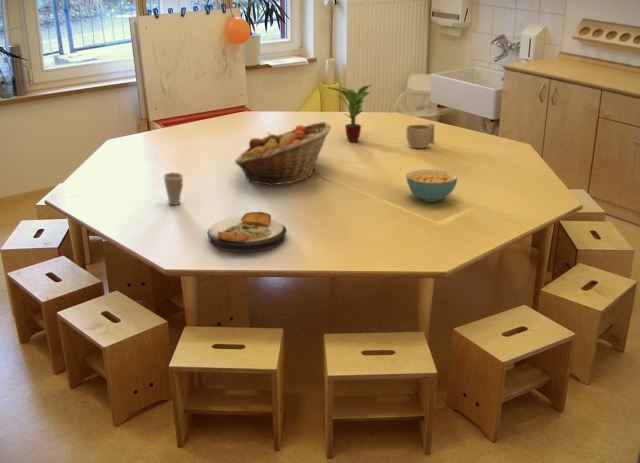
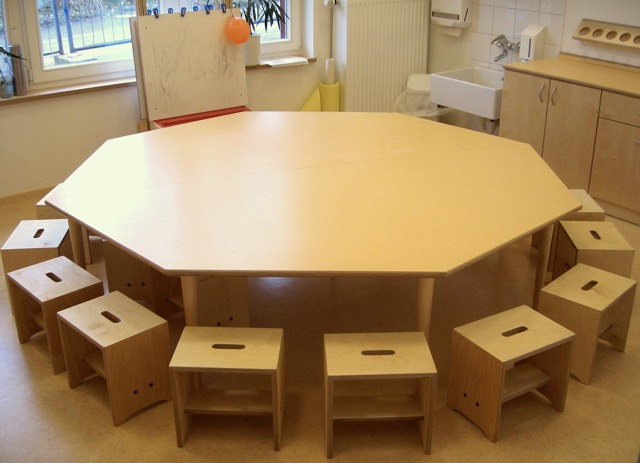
- cup [405,123,435,149]
- cereal bowl [405,169,458,203]
- potted plant [328,84,373,142]
- cup [163,171,184,206]
- fruit basket [234,121,332,187]
- plate [206,211,288,253]
